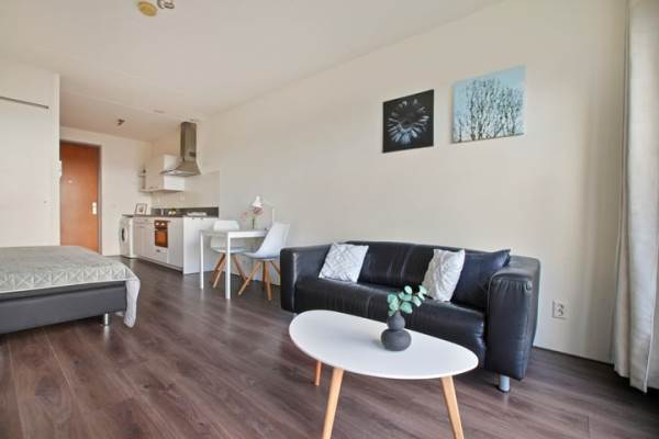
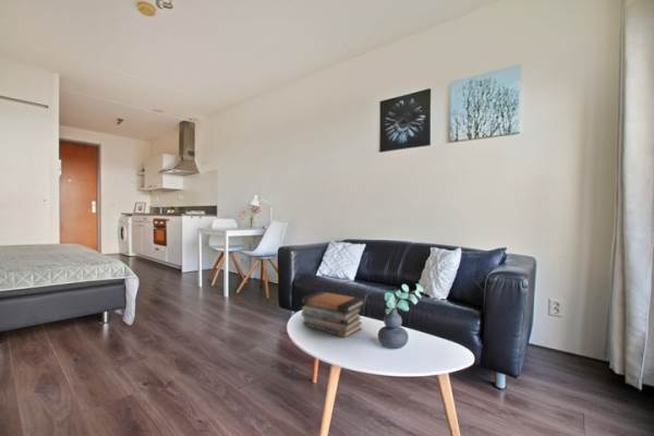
+ book stack [301,290,365,339]
